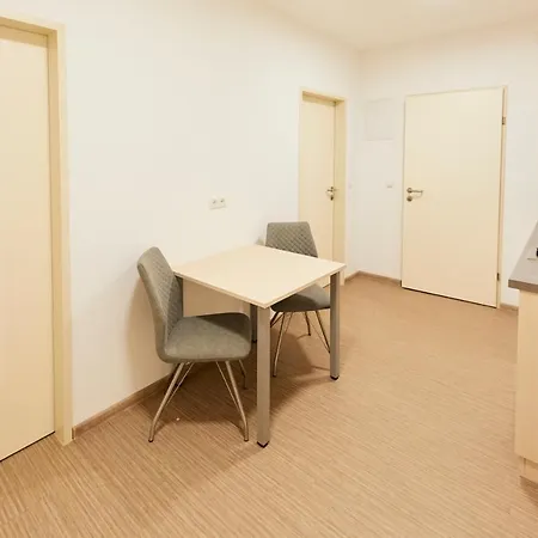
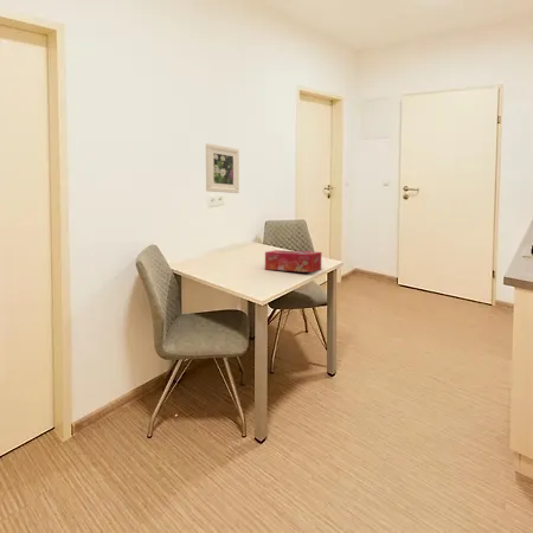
+ tissue box [264,249,322,274]
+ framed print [205,142,240,194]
